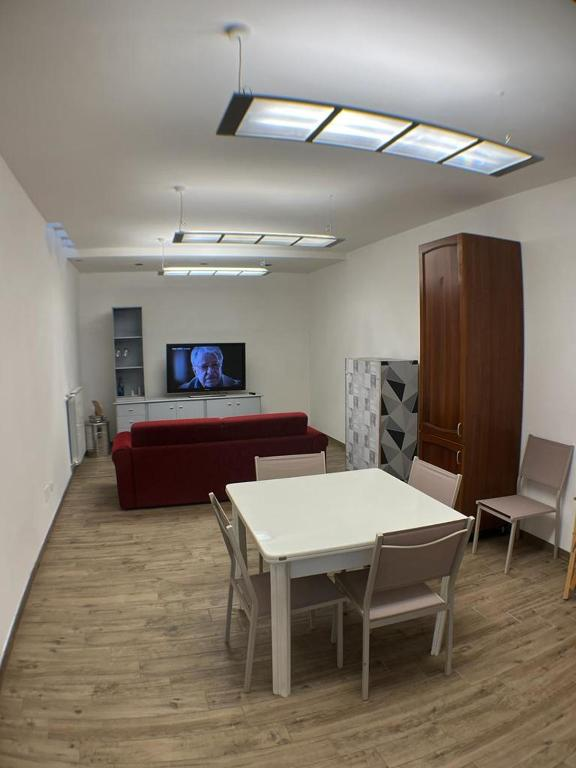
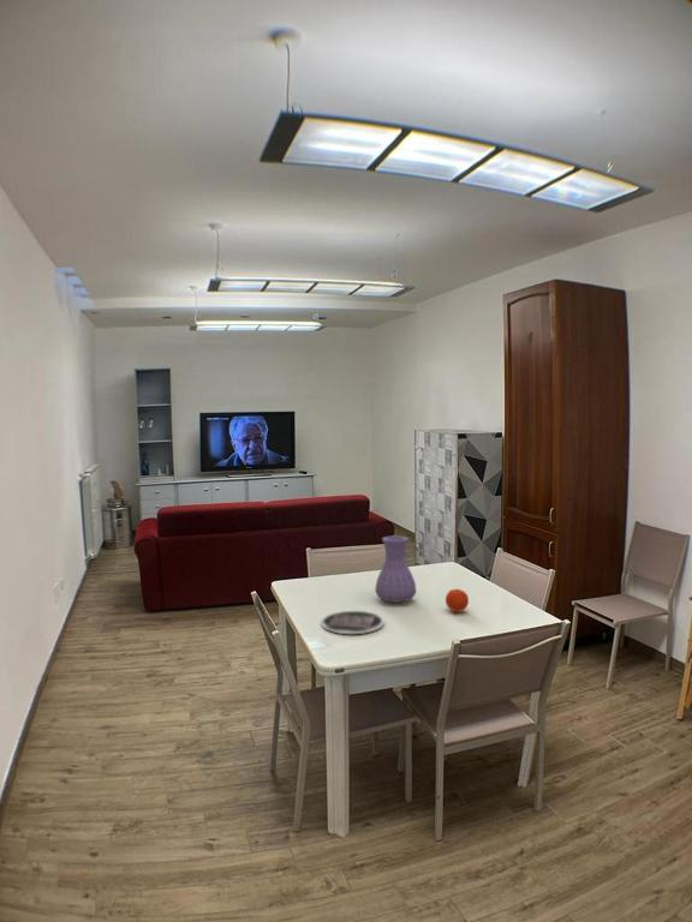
+ fruit [445,588,470,613]
+ plate [320,610,386,635]
+ vase [375,535,417,604]
